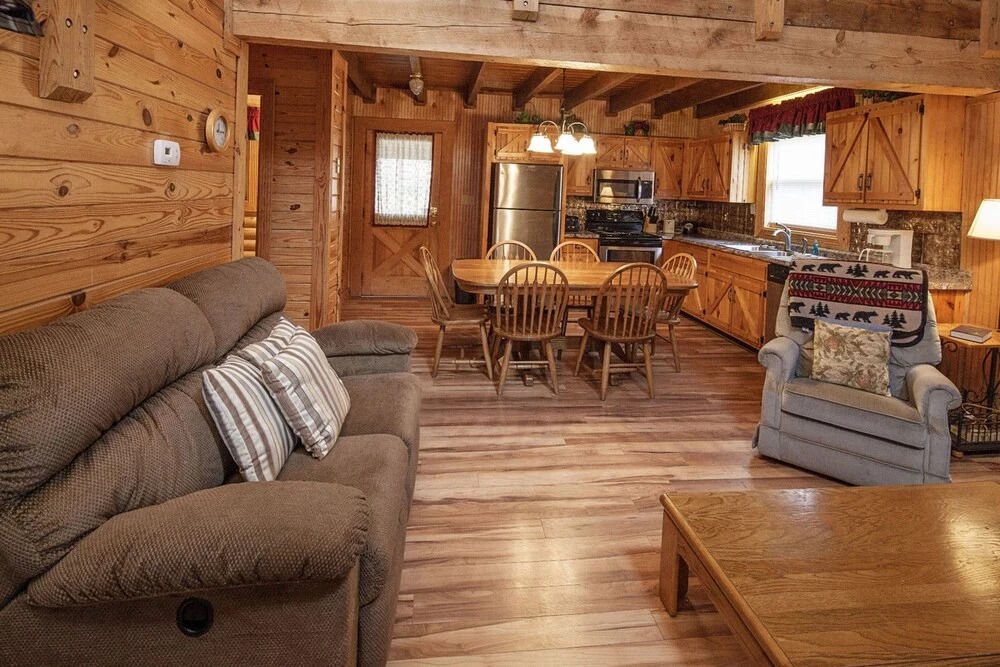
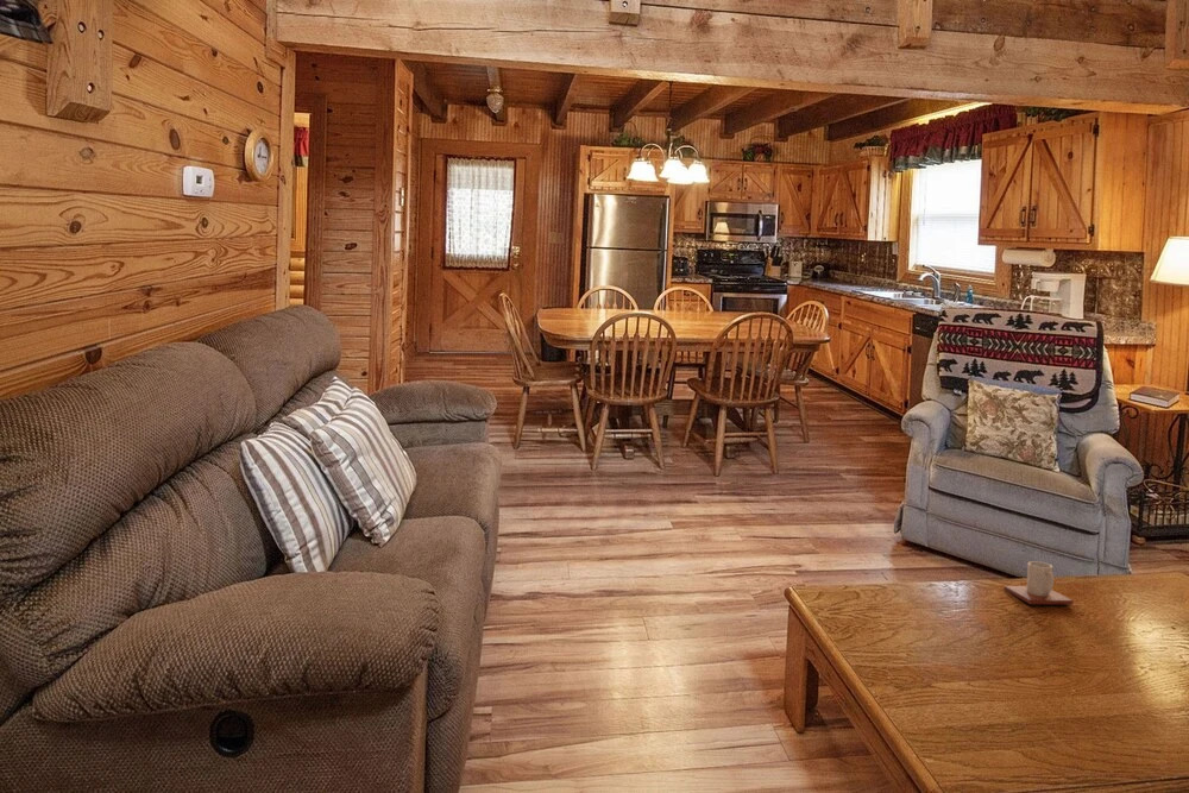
+ mug [1002,560,1074,605]
